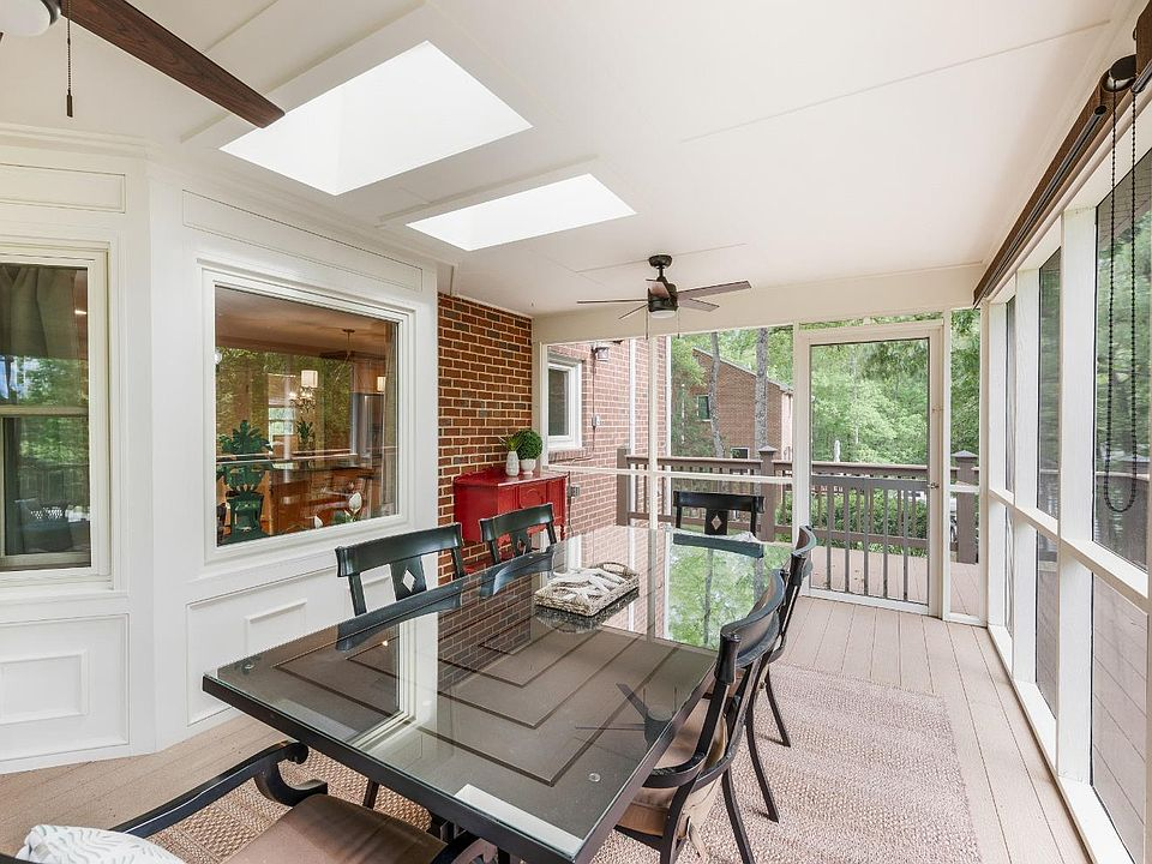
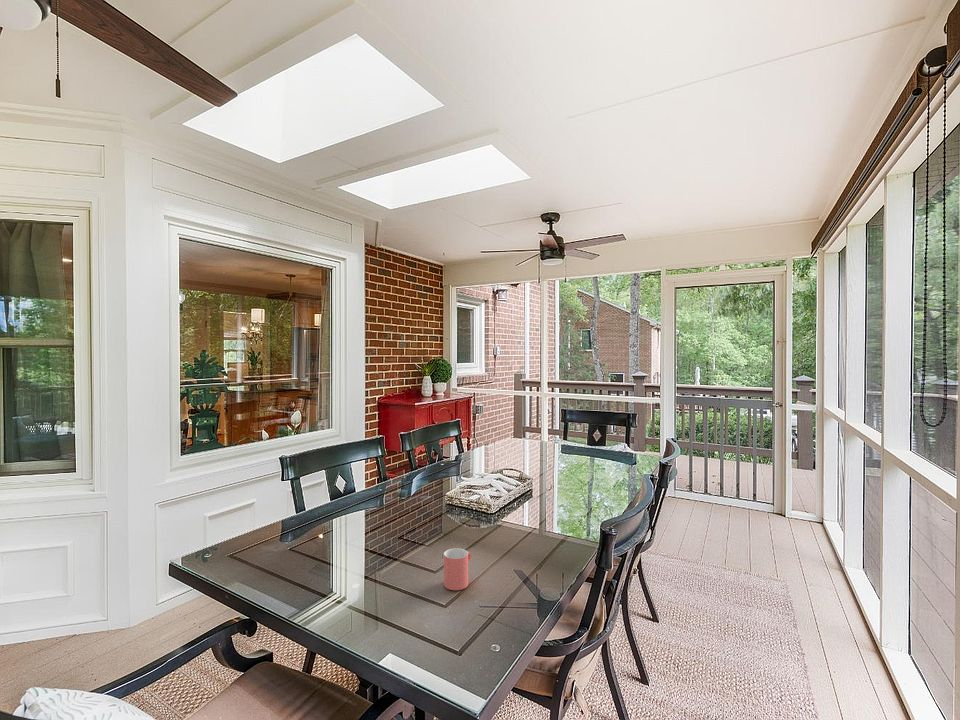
+ cup [443,547,472,591]
